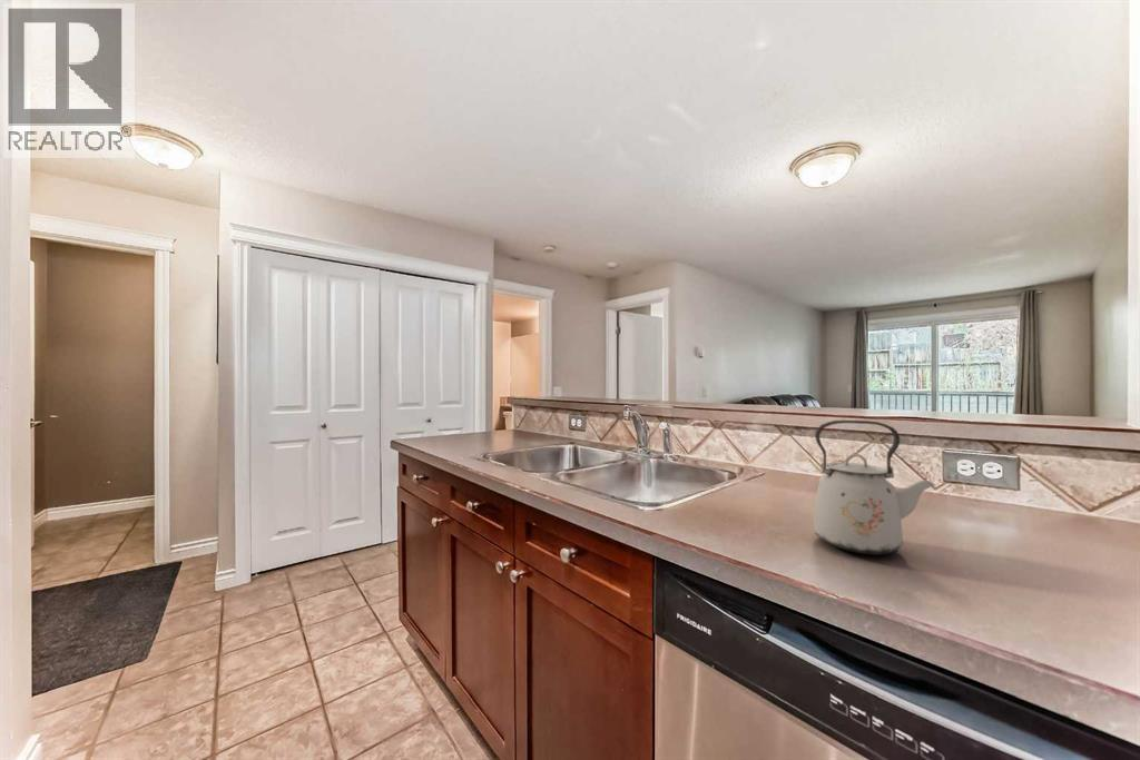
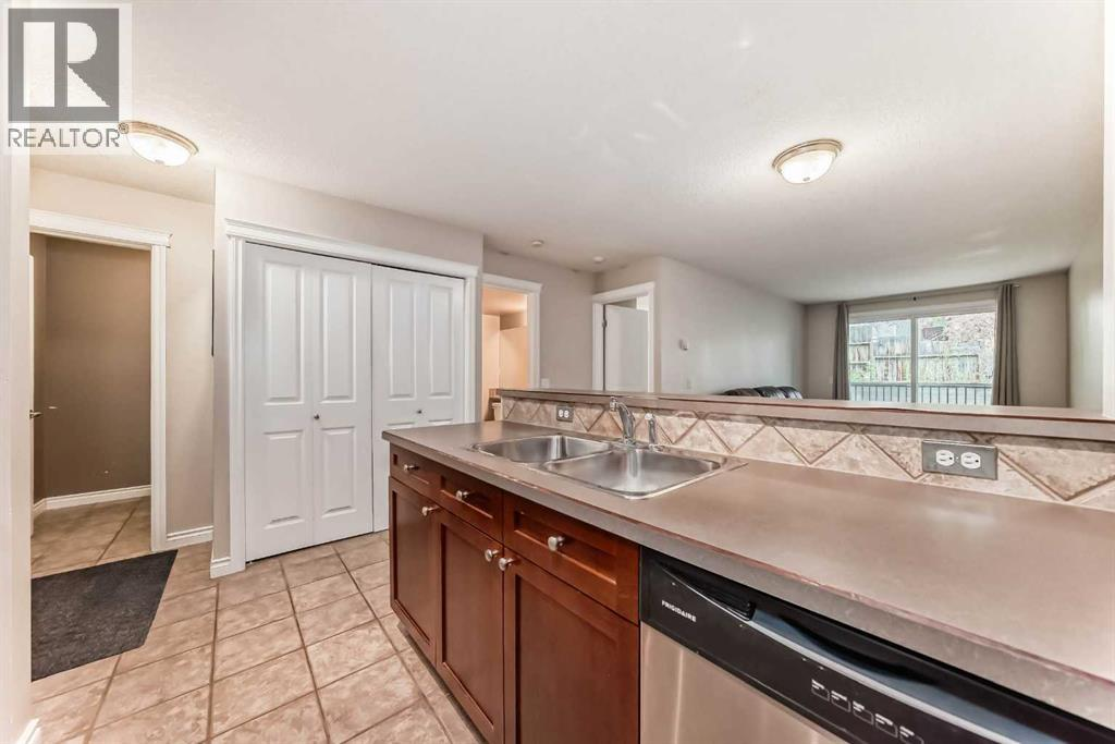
- kettle [813,420,936,556]
